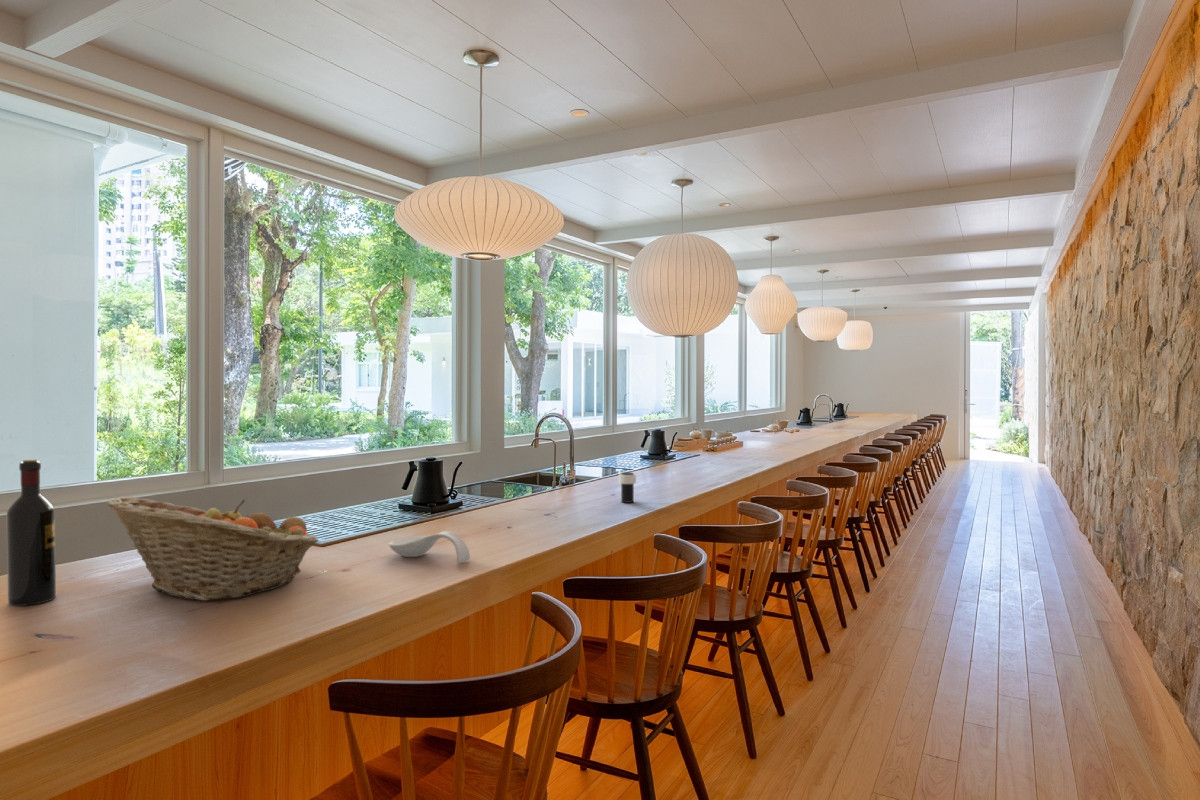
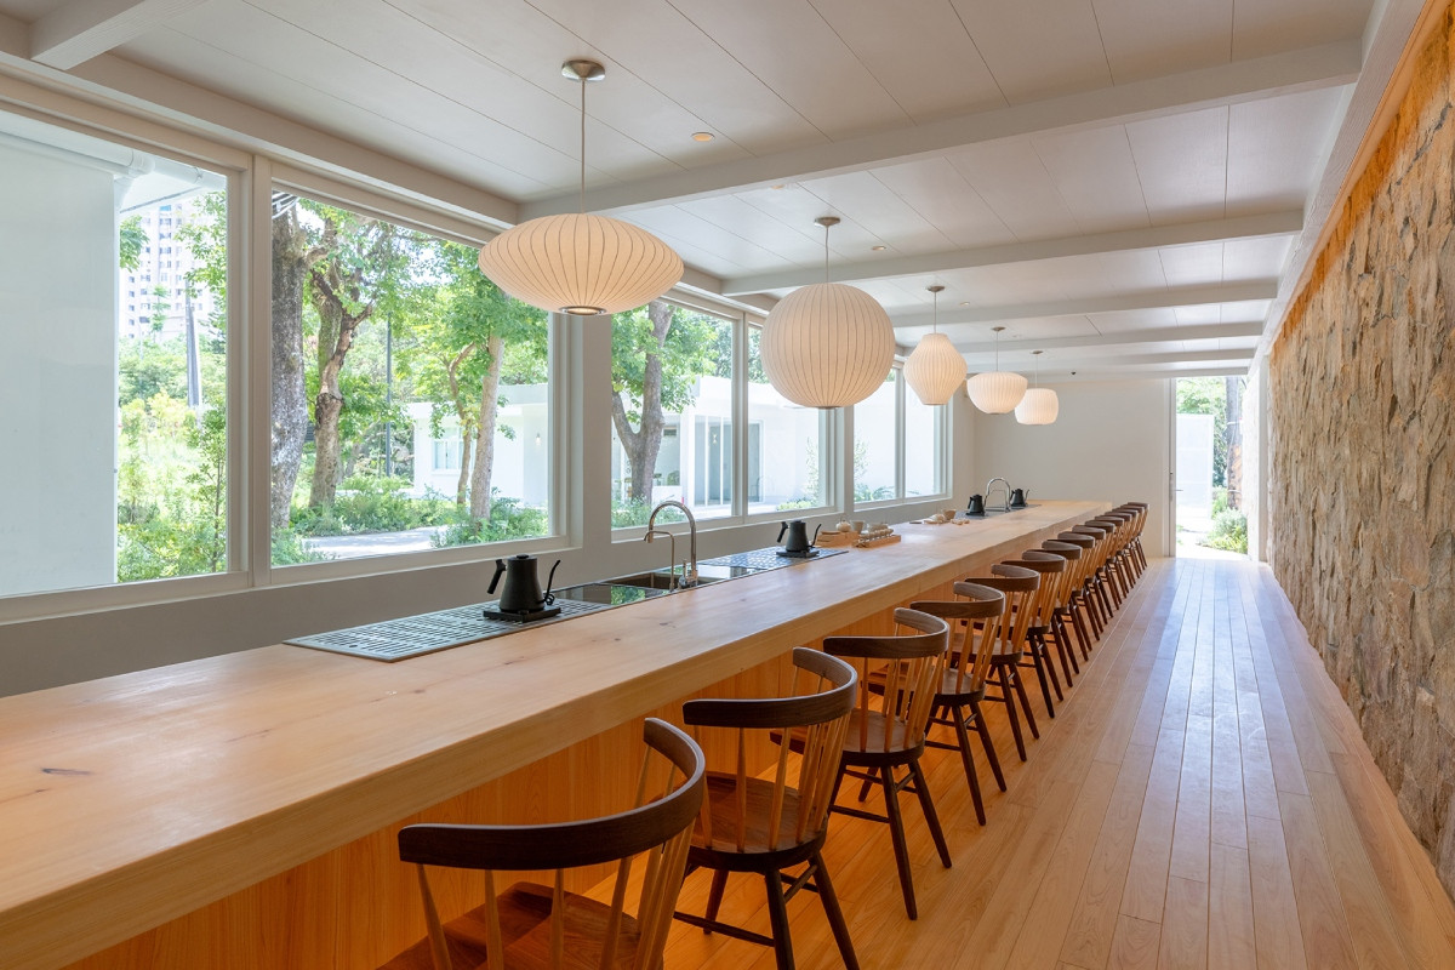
- cup [618,471,637,504]
- fruit basket [107,496,320,602]
- wine bottle [6,459,57,607]
- spoon rest [388,530,471,564]
